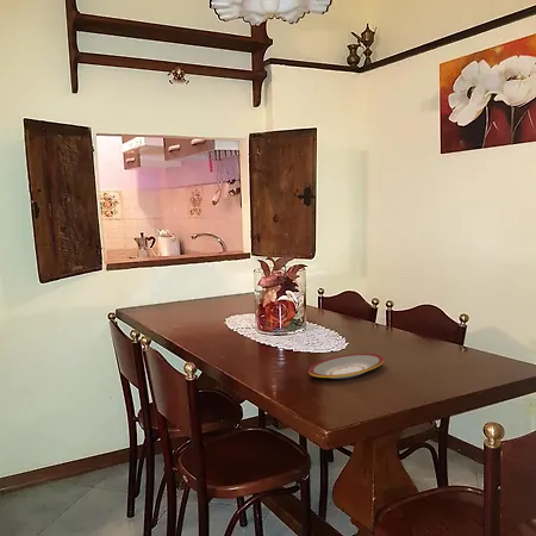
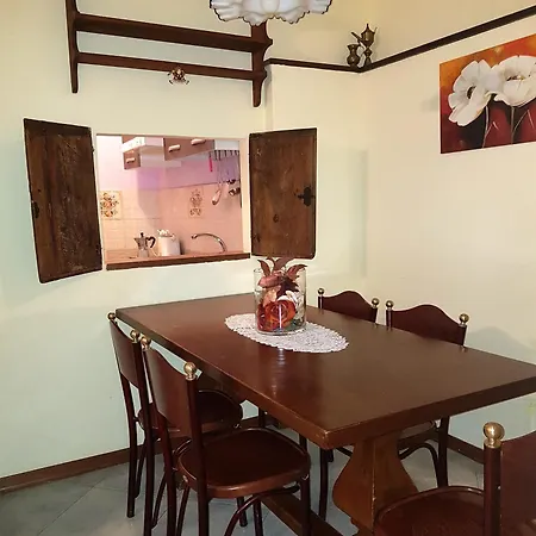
- plate [307,353,385,380]
